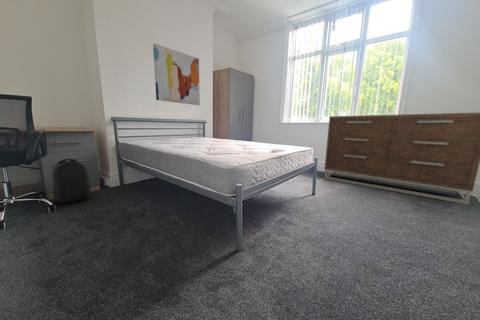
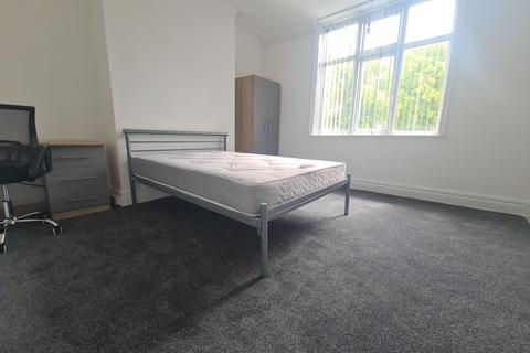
- backpack [51,158,92,204]
- wall art [152,42,201,106]
- dresser [323,112,480,206]
